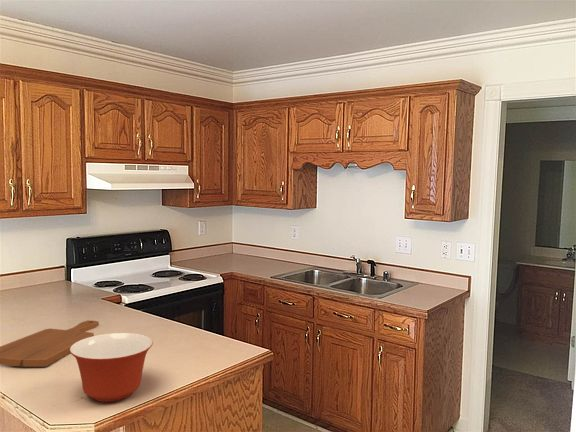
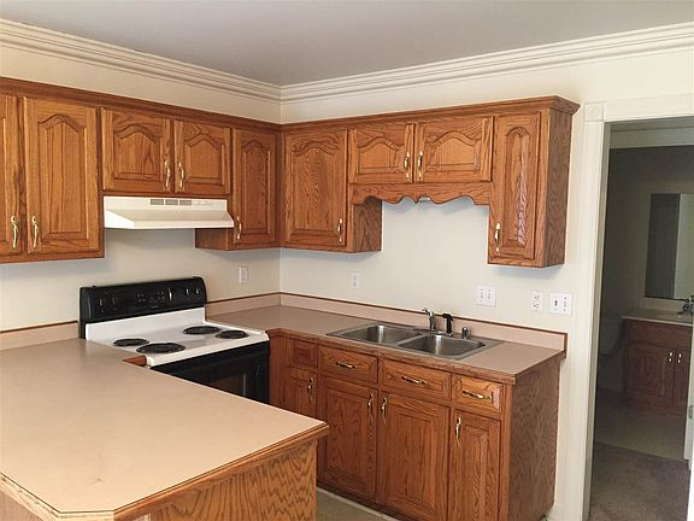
- mixing bowl [70,332,154,403]
- cutting board [0,319,100,368]
